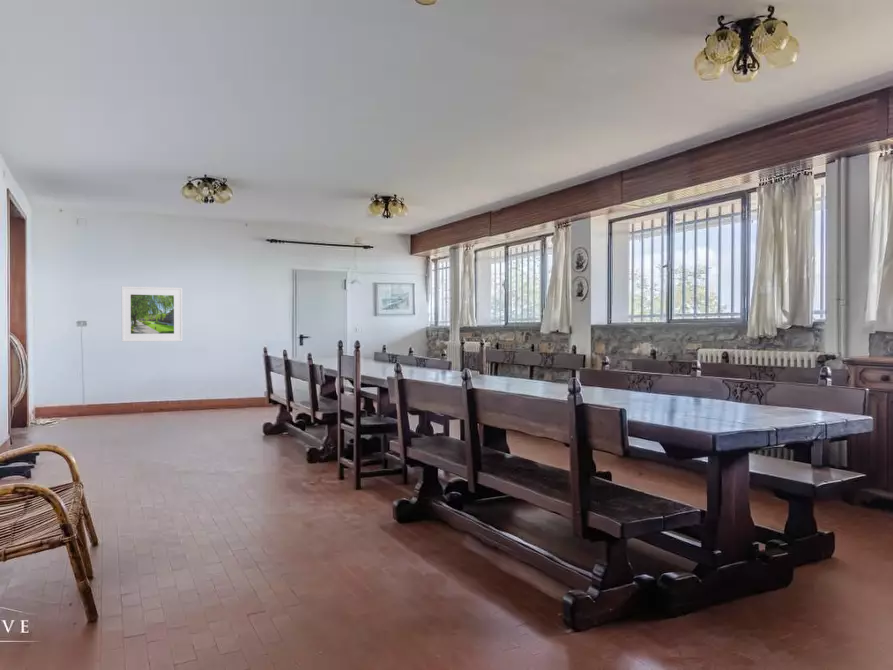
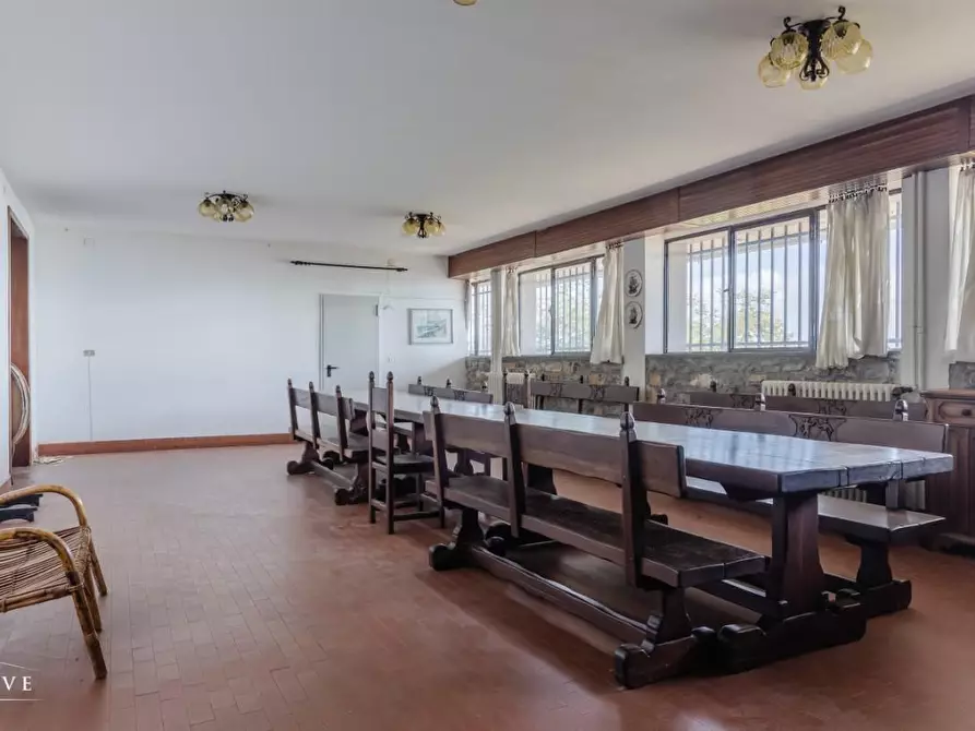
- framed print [121,285,183,343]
